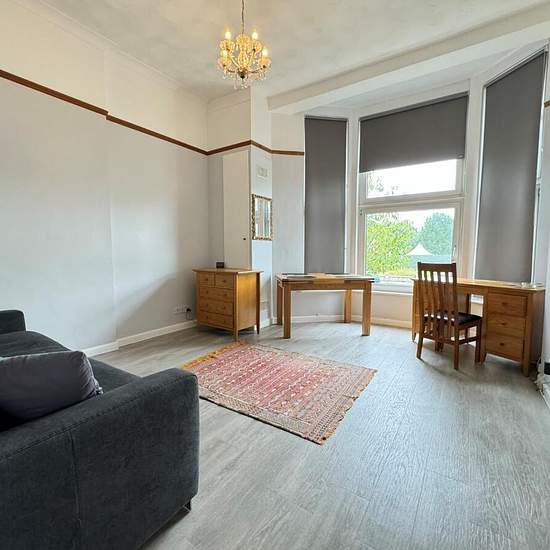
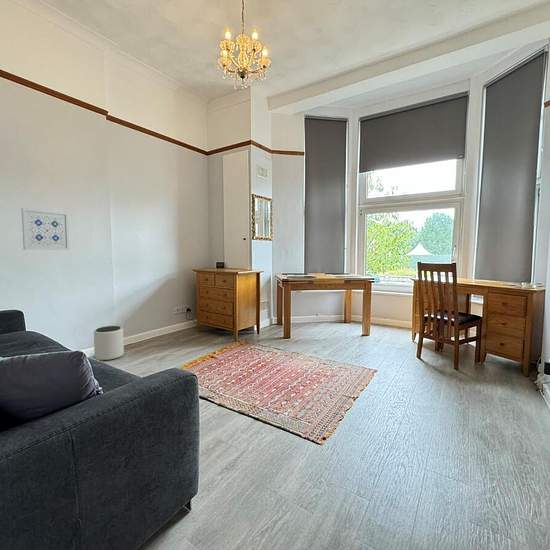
+ wall art [20,207,71,251]
+ plant pot [93,325,125,361]
